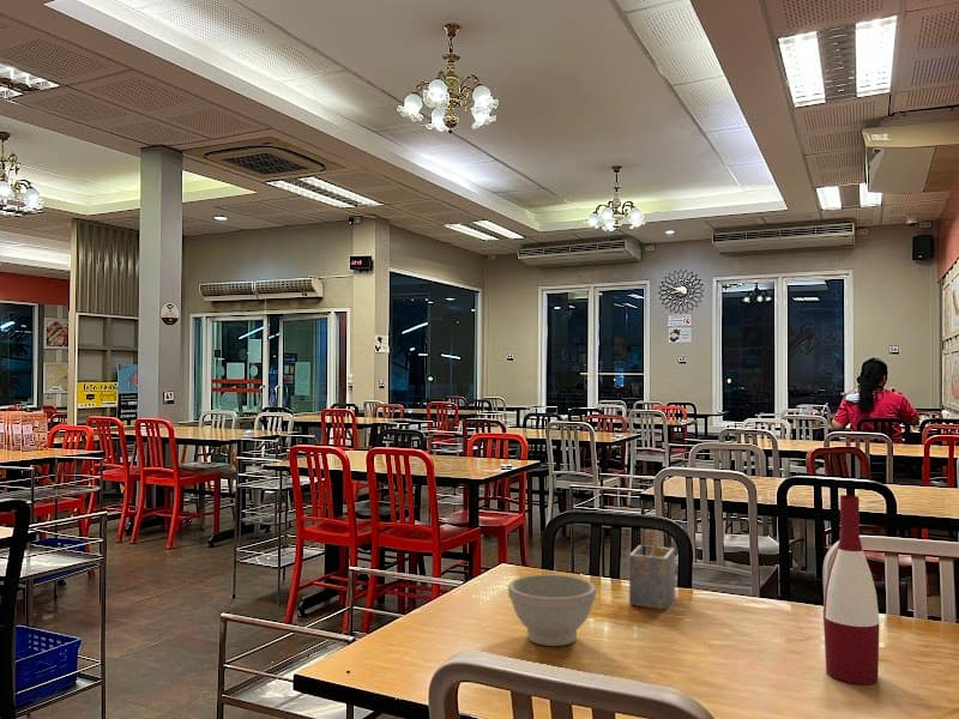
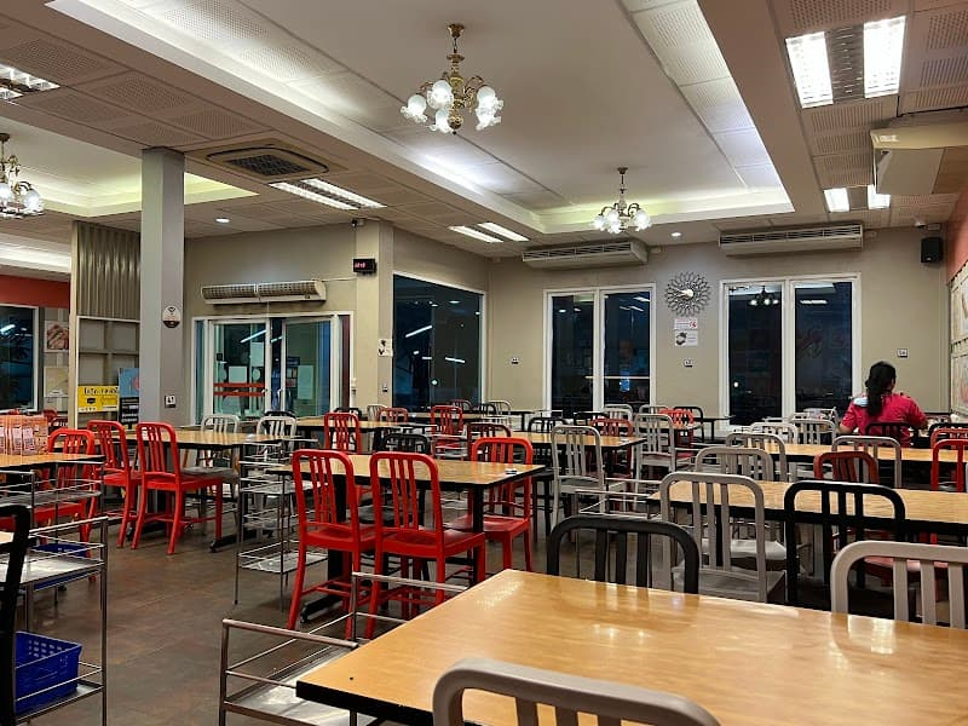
- alcohol [822,494,881,685]
- napkin holder [628,527,676,610]
- bowl [507,573,597,647]
